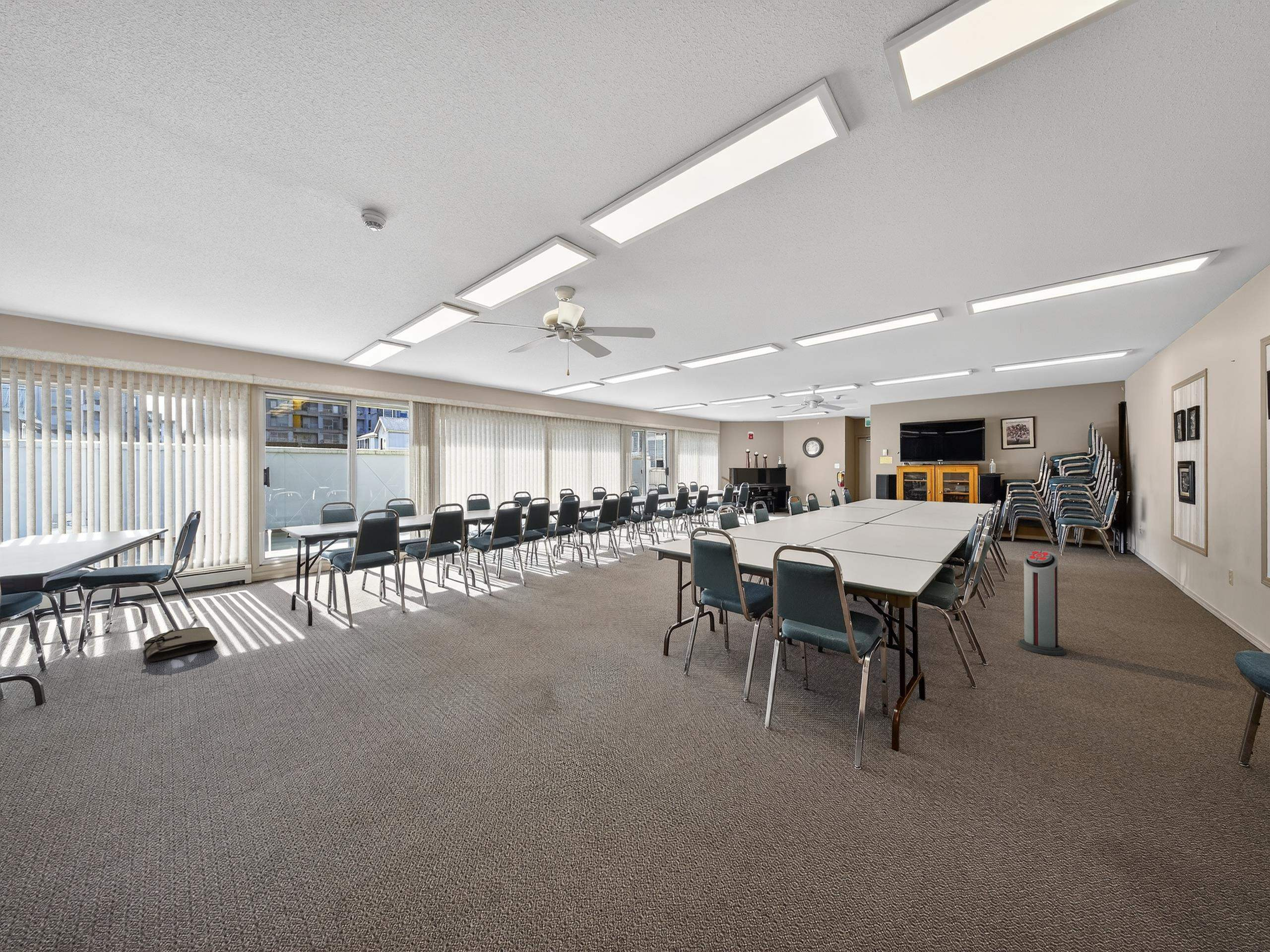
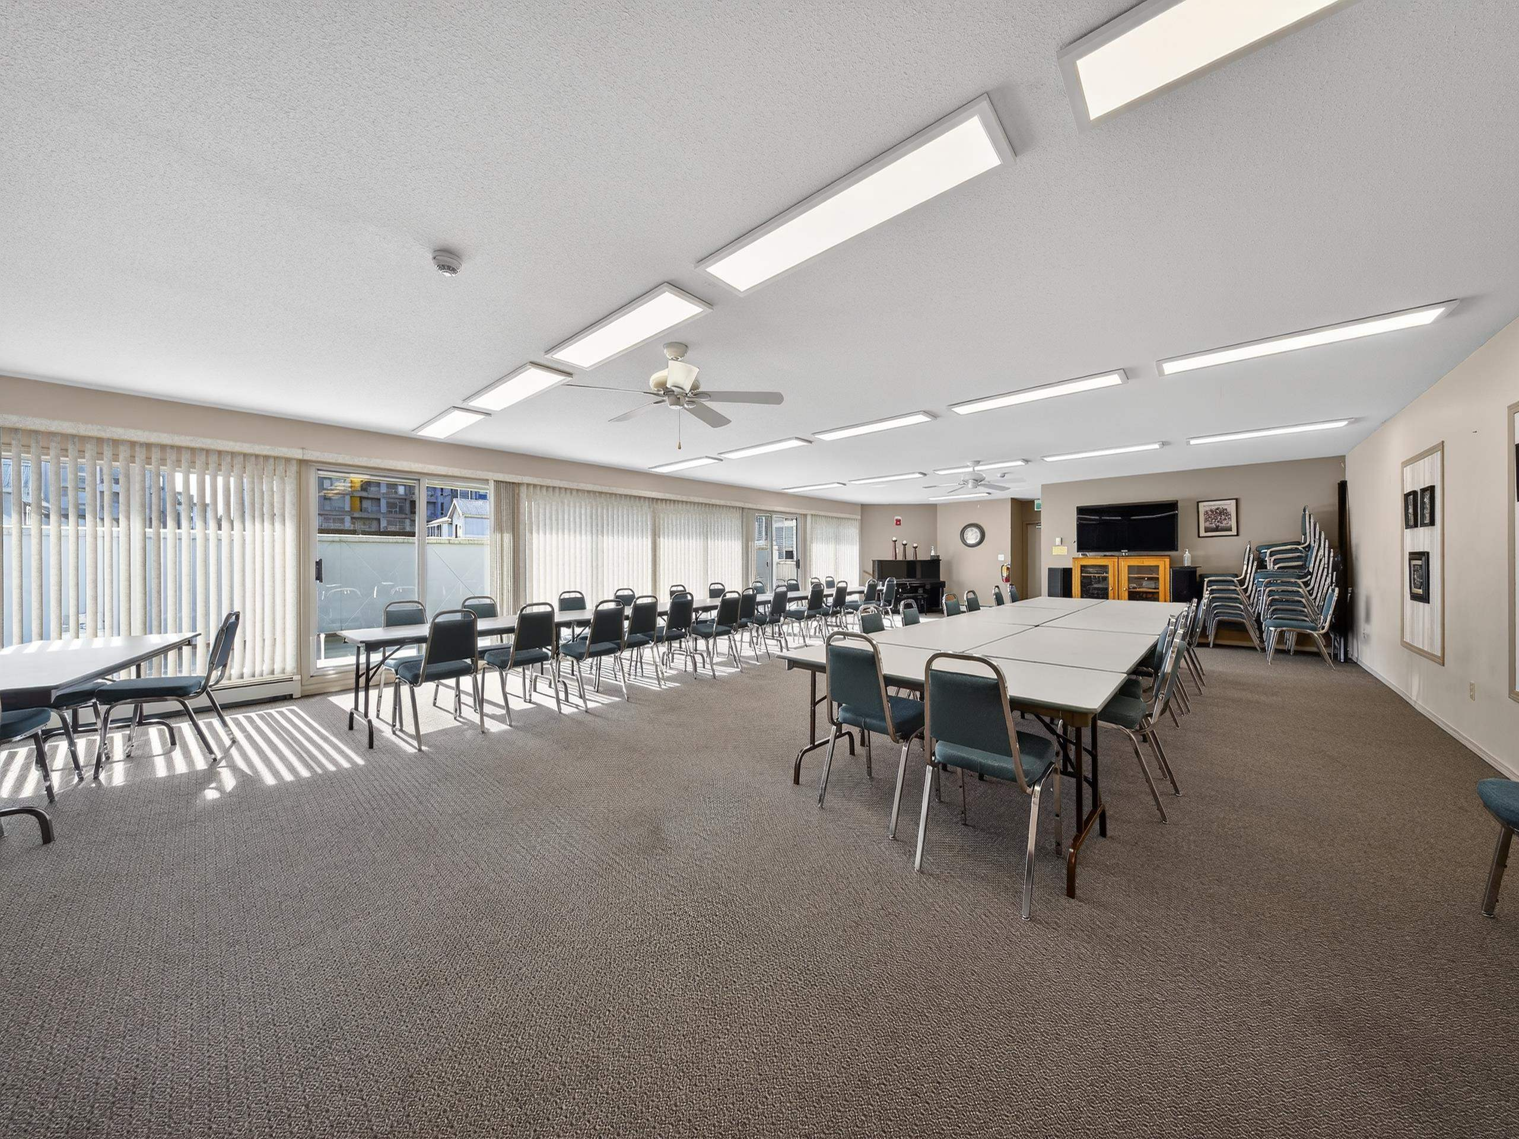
- air purifier [1017,550,1066,656]
- tool roll [143,627,218,662]
